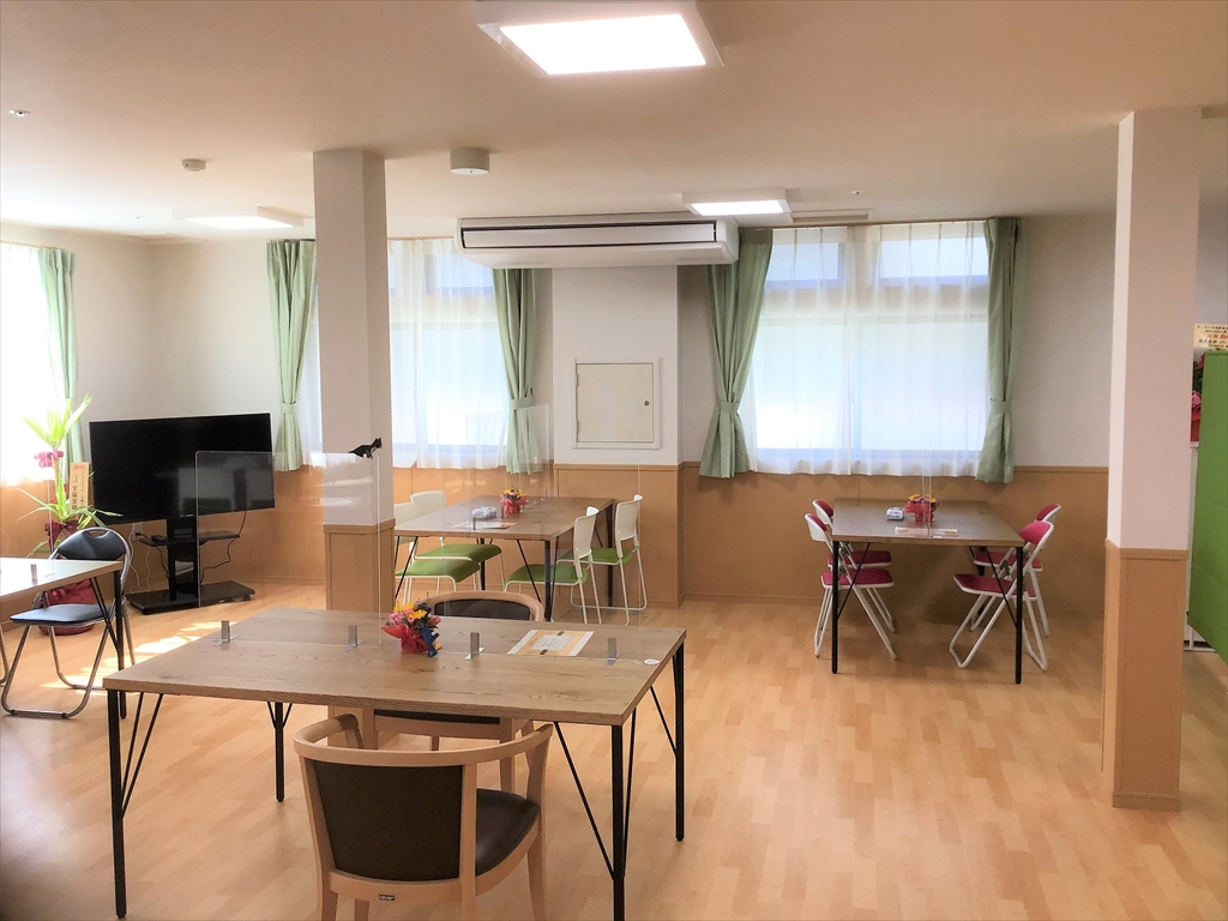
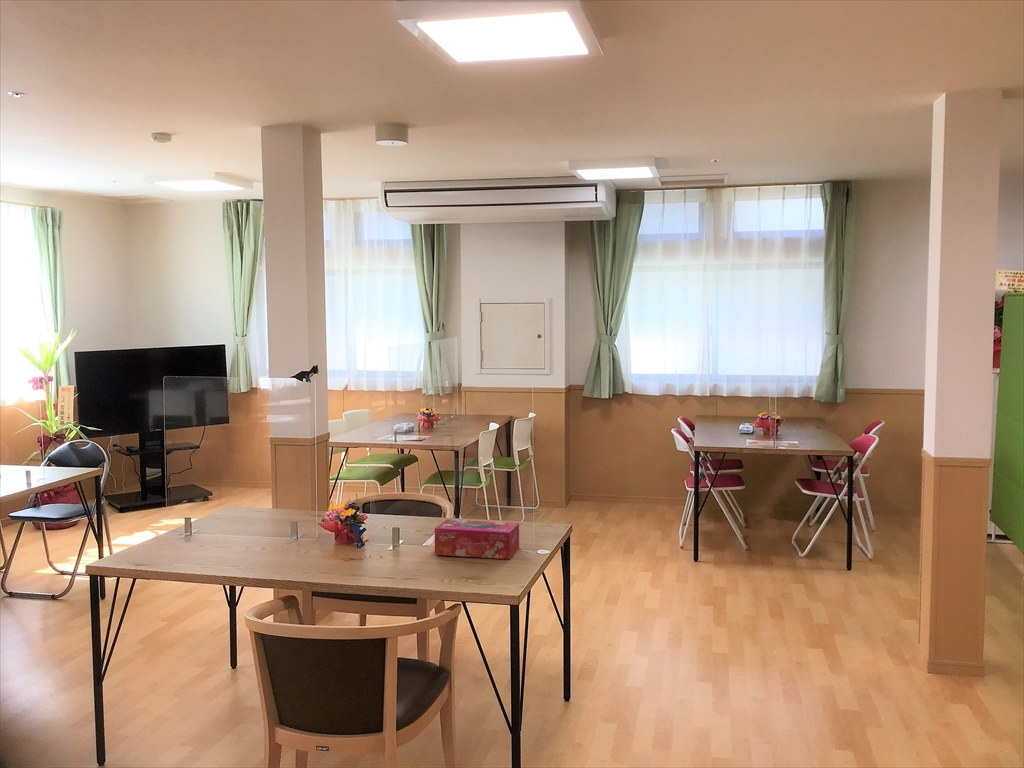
+ tissue box [434,519,520,560]
